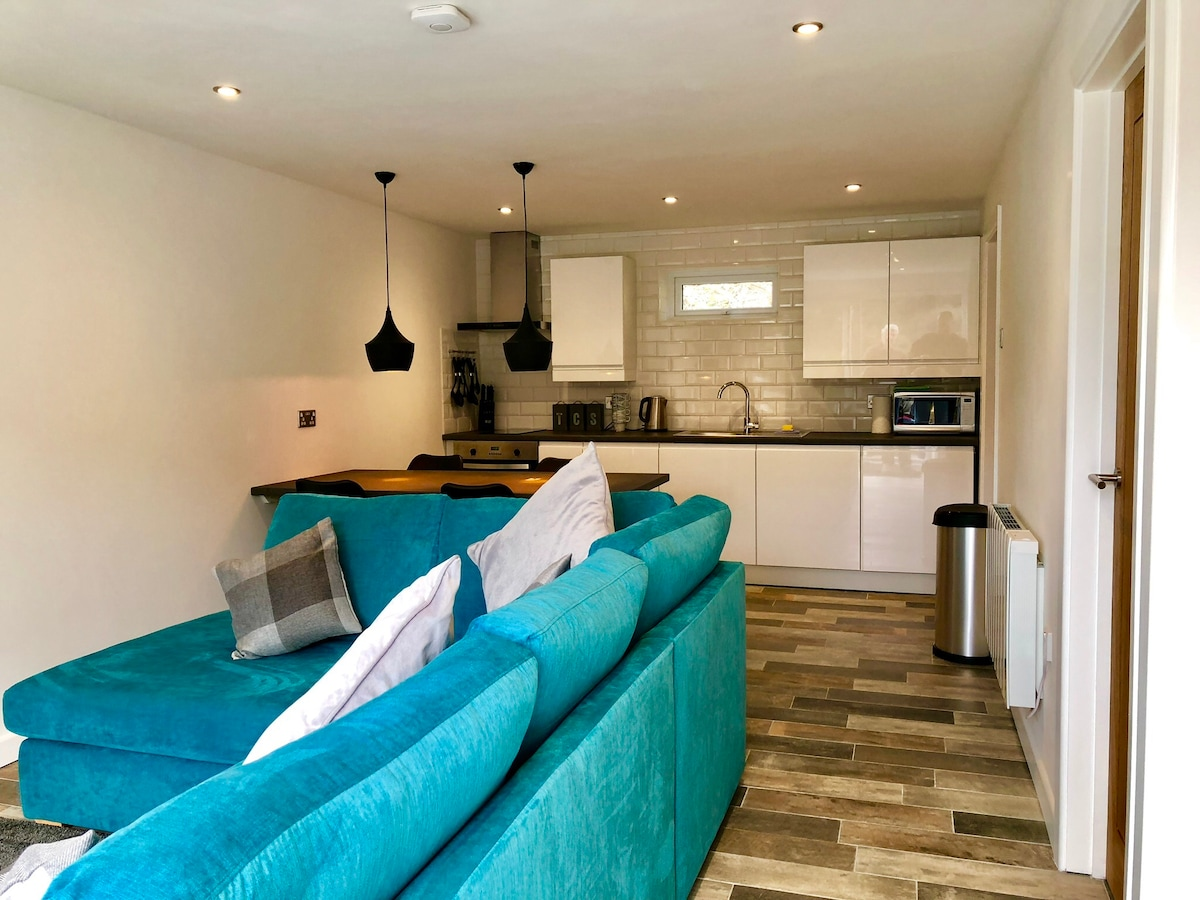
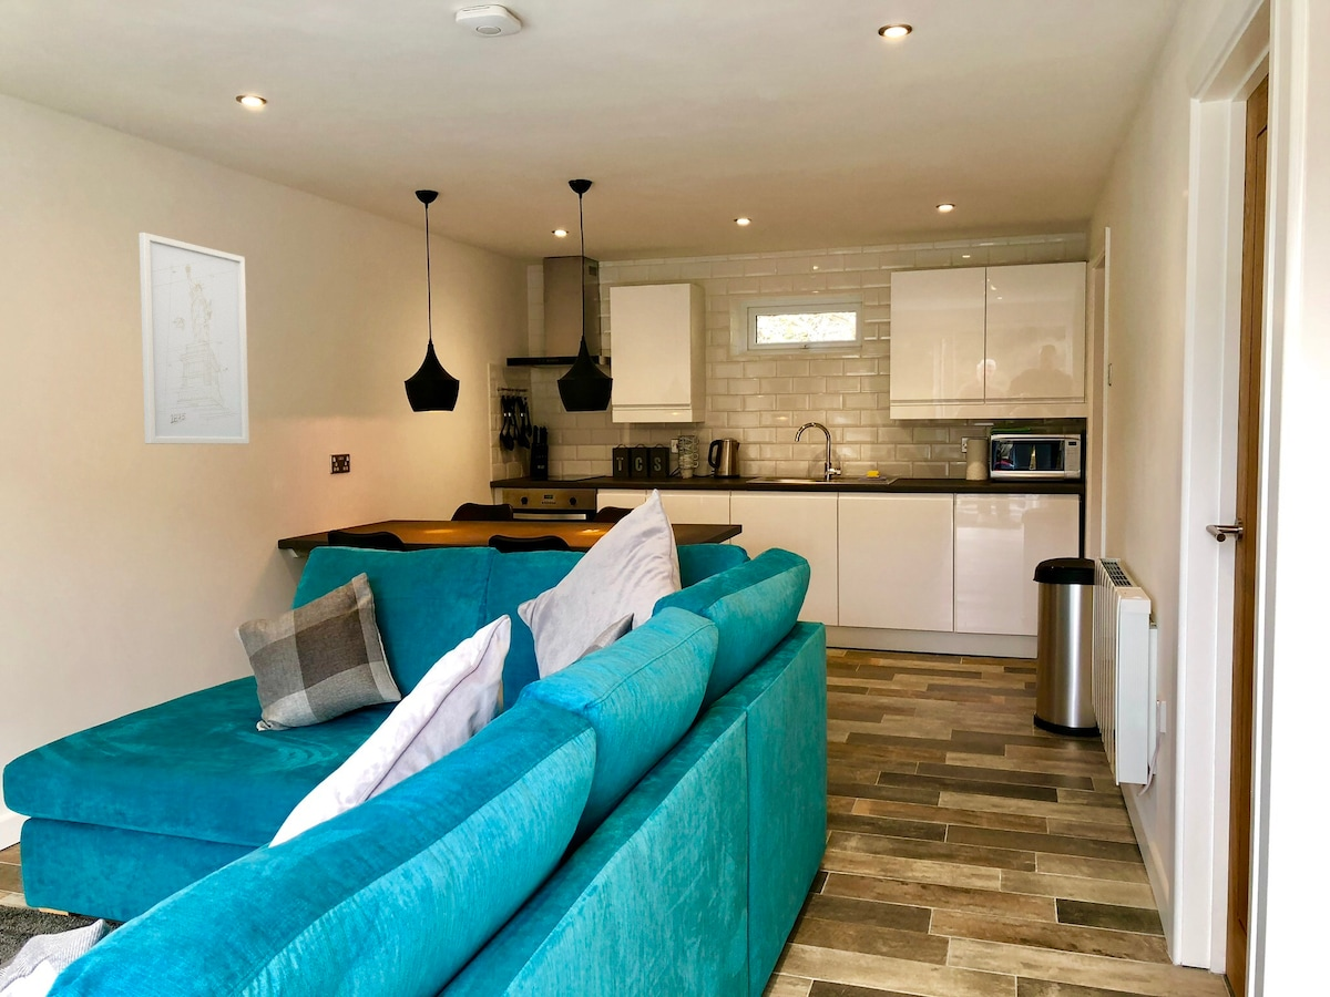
+ wall art [139,232,250,445]
